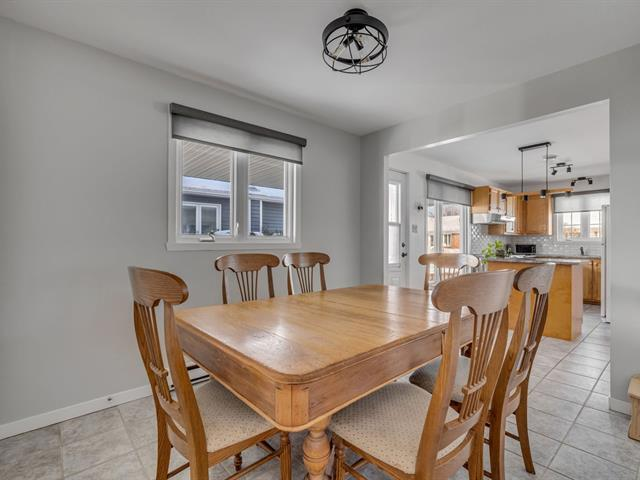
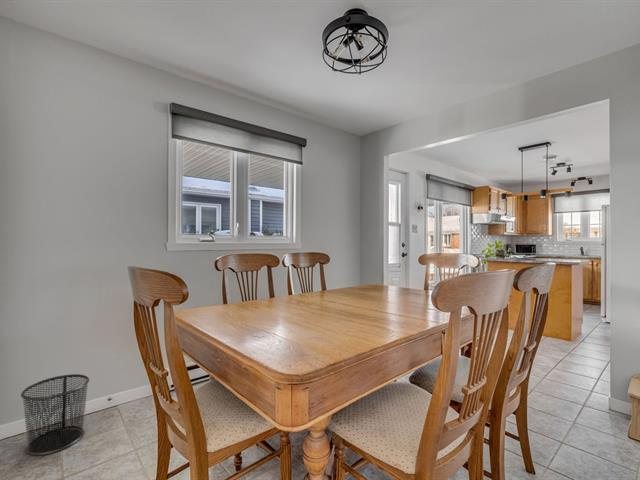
+ waste bin [20,373,90,457]
